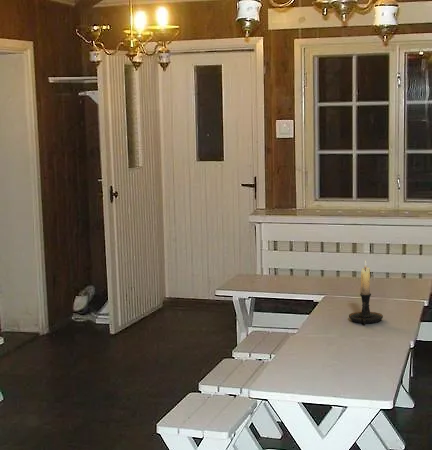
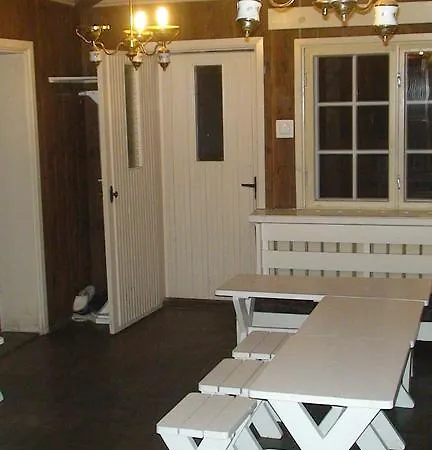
- candle holder [348,258,384,325]
